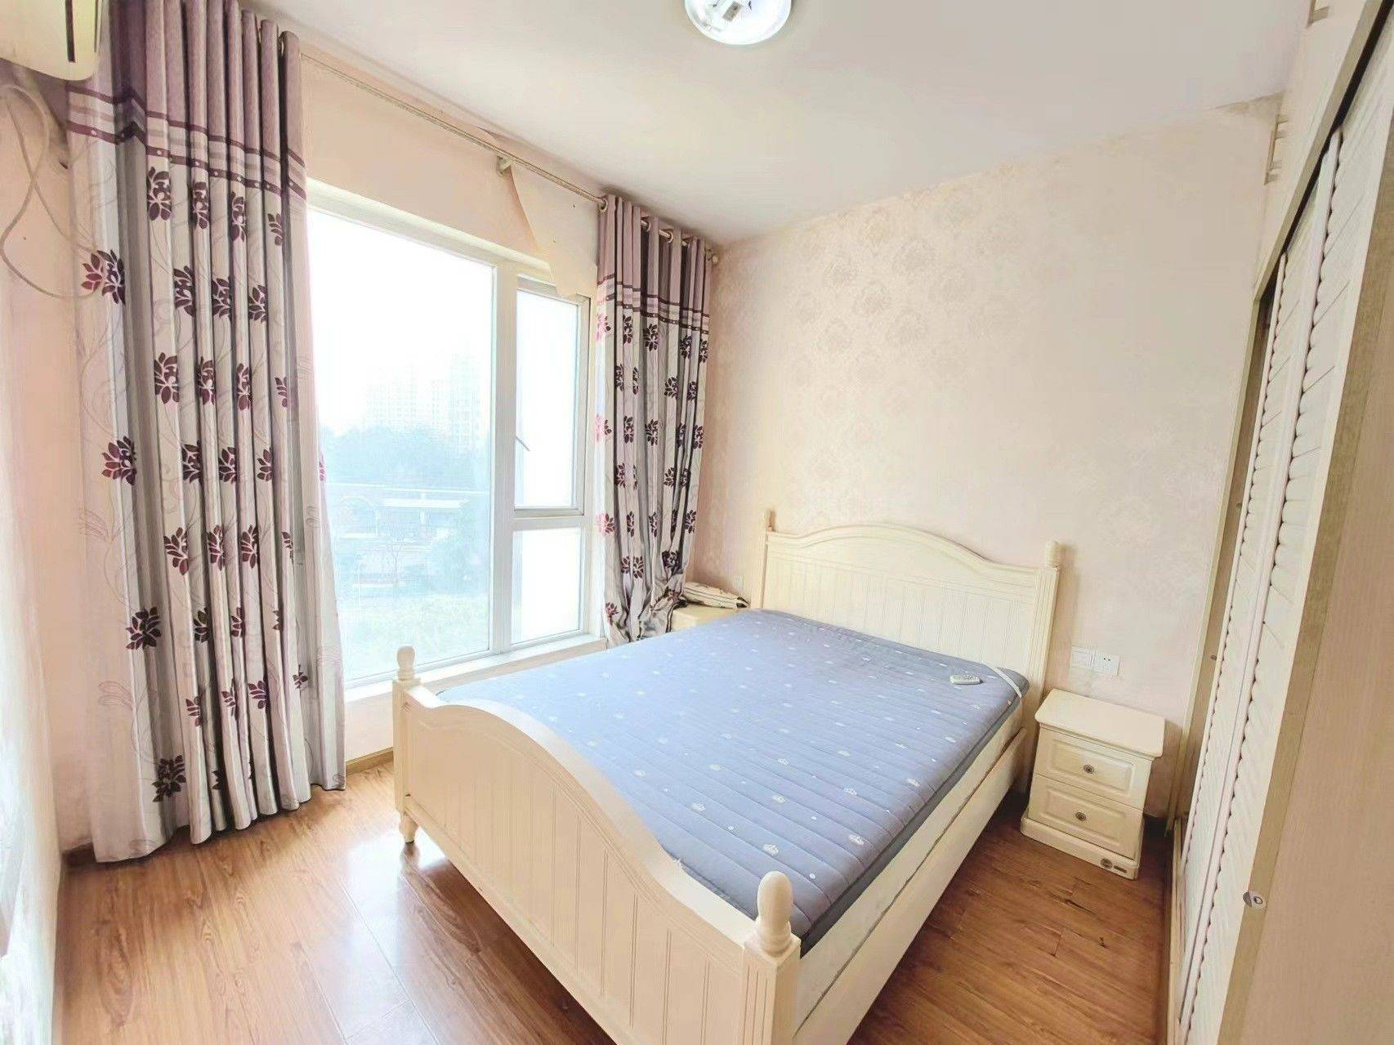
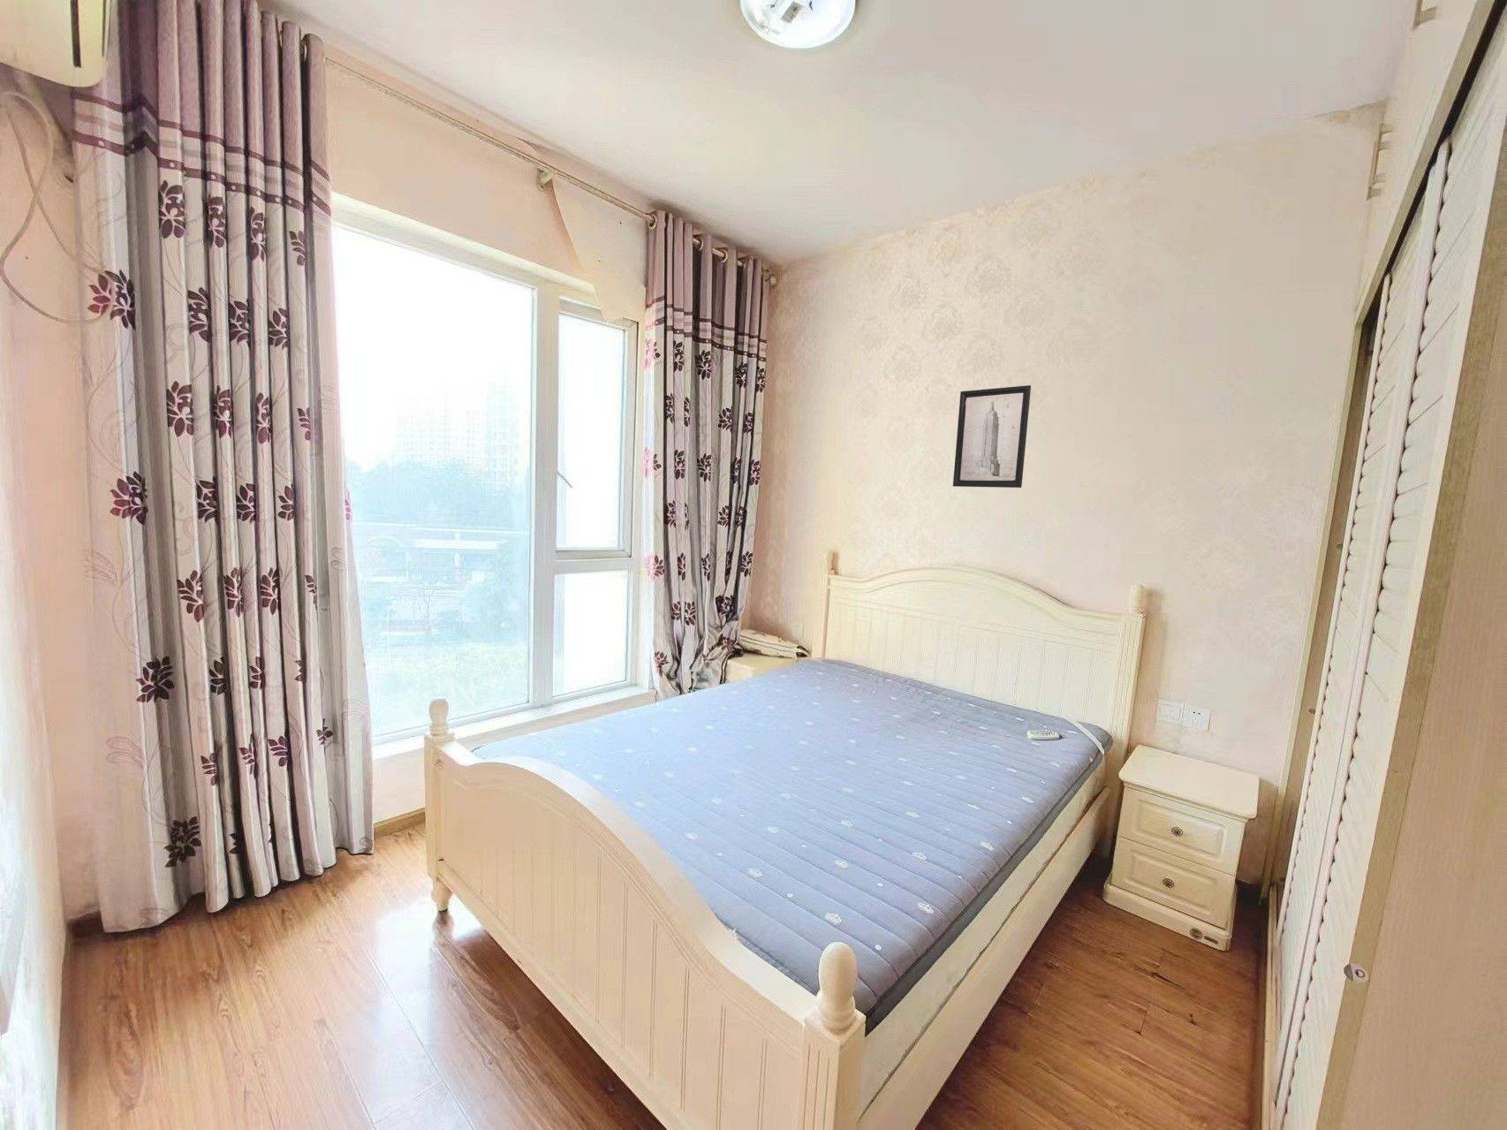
+ wall art [952,385,1031,489]
